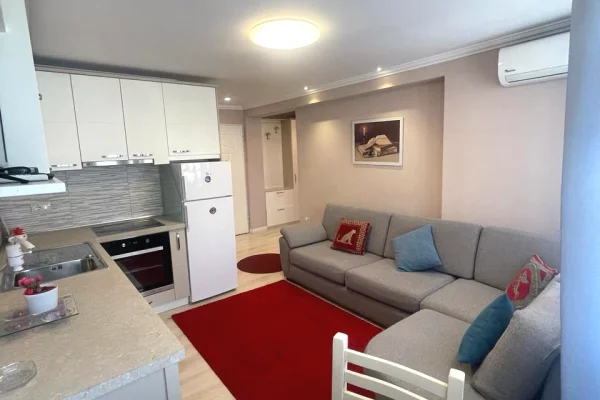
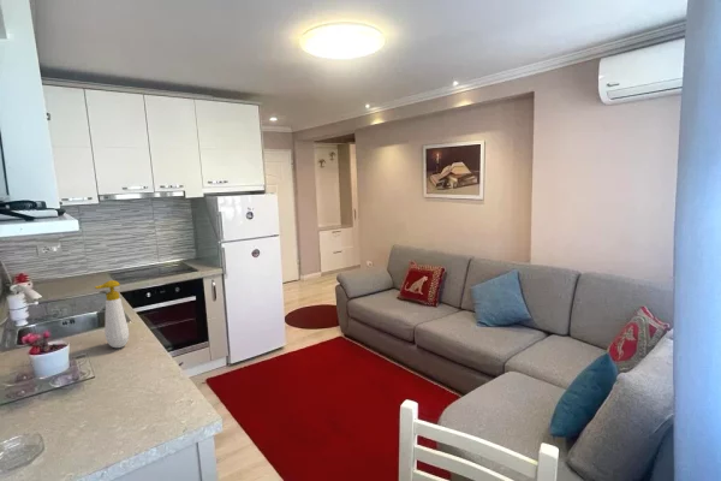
+ soap bottle [93,279,130,349]
